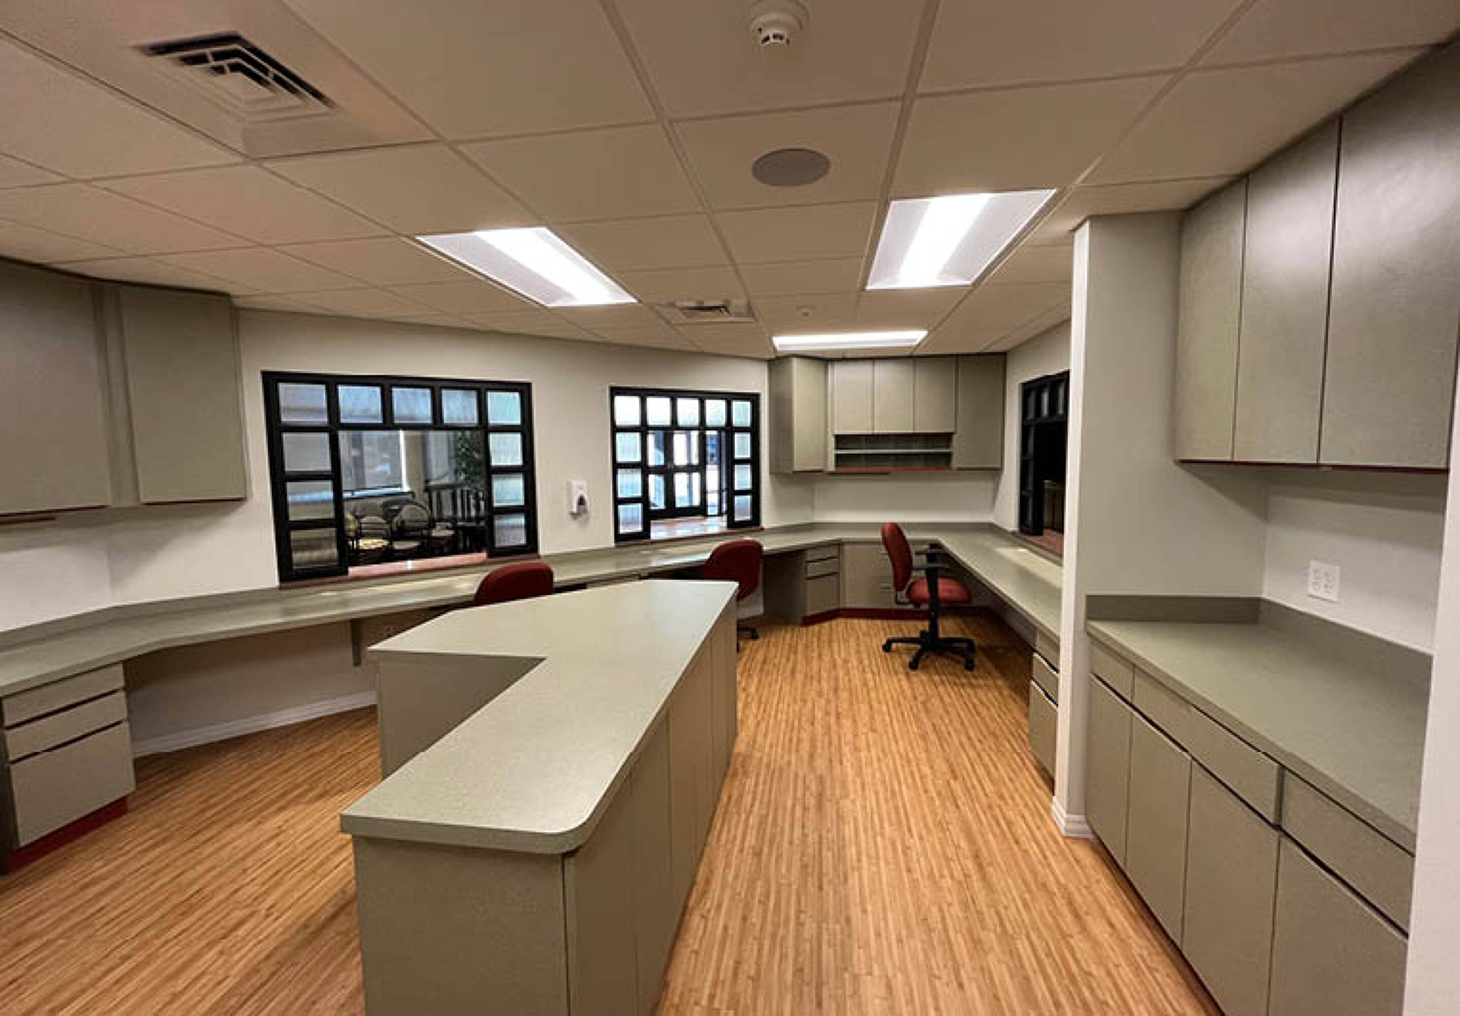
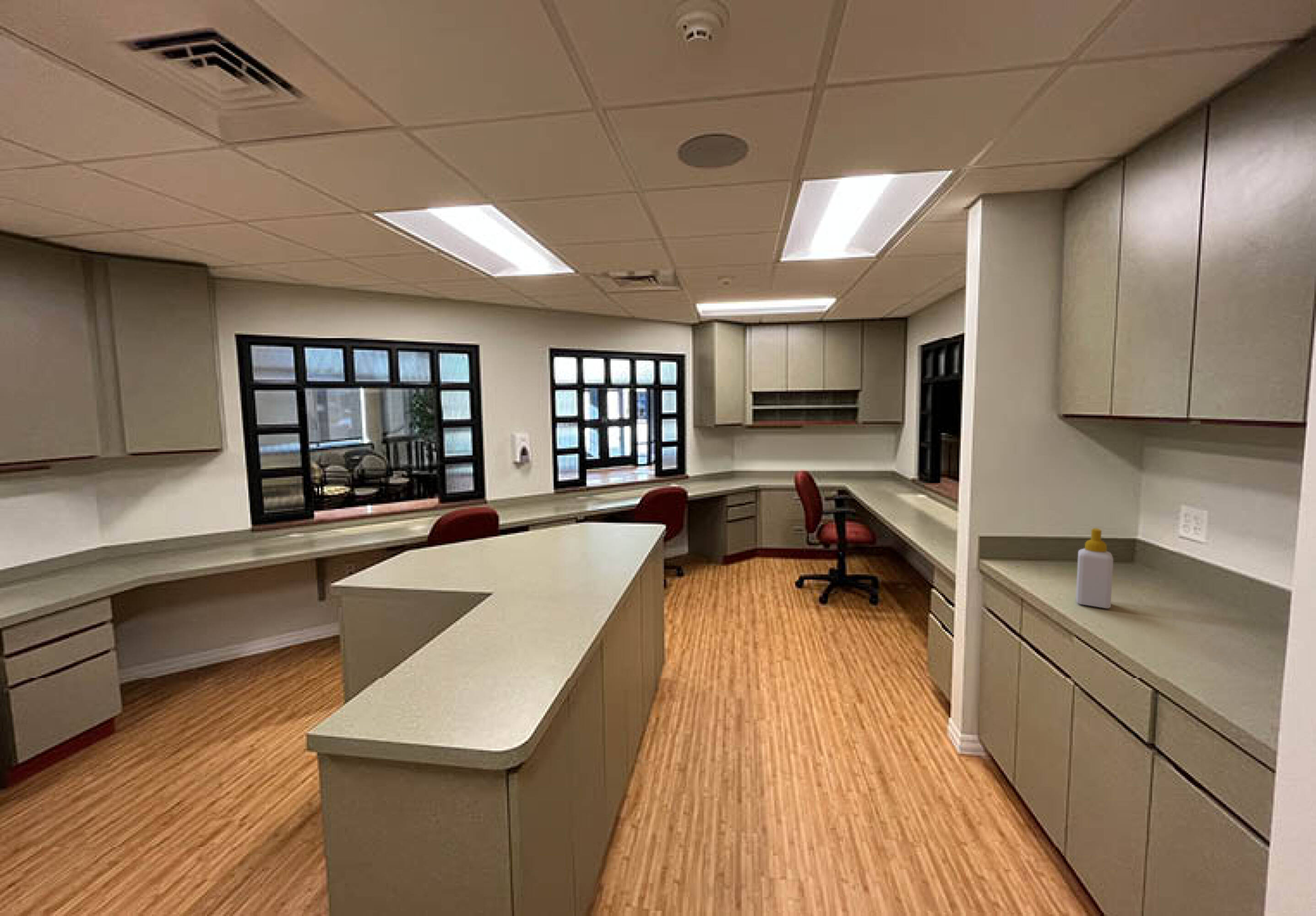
+ soap bottle [1076,528,1114,609]
